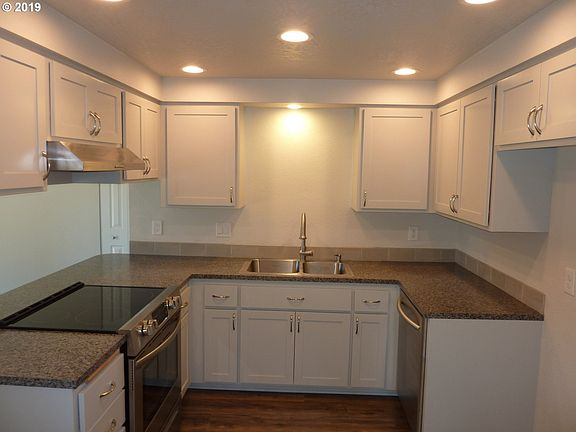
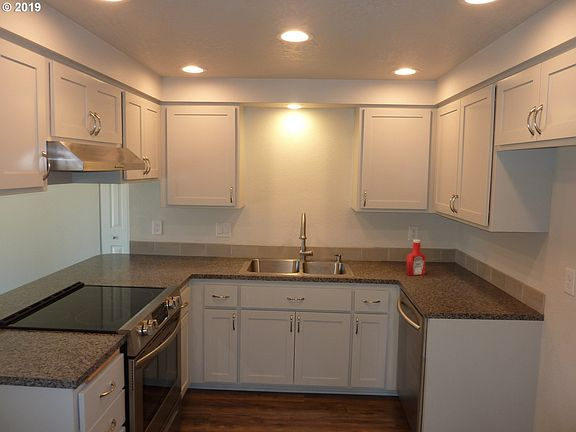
+ soap bottle [405,238,427,277]
